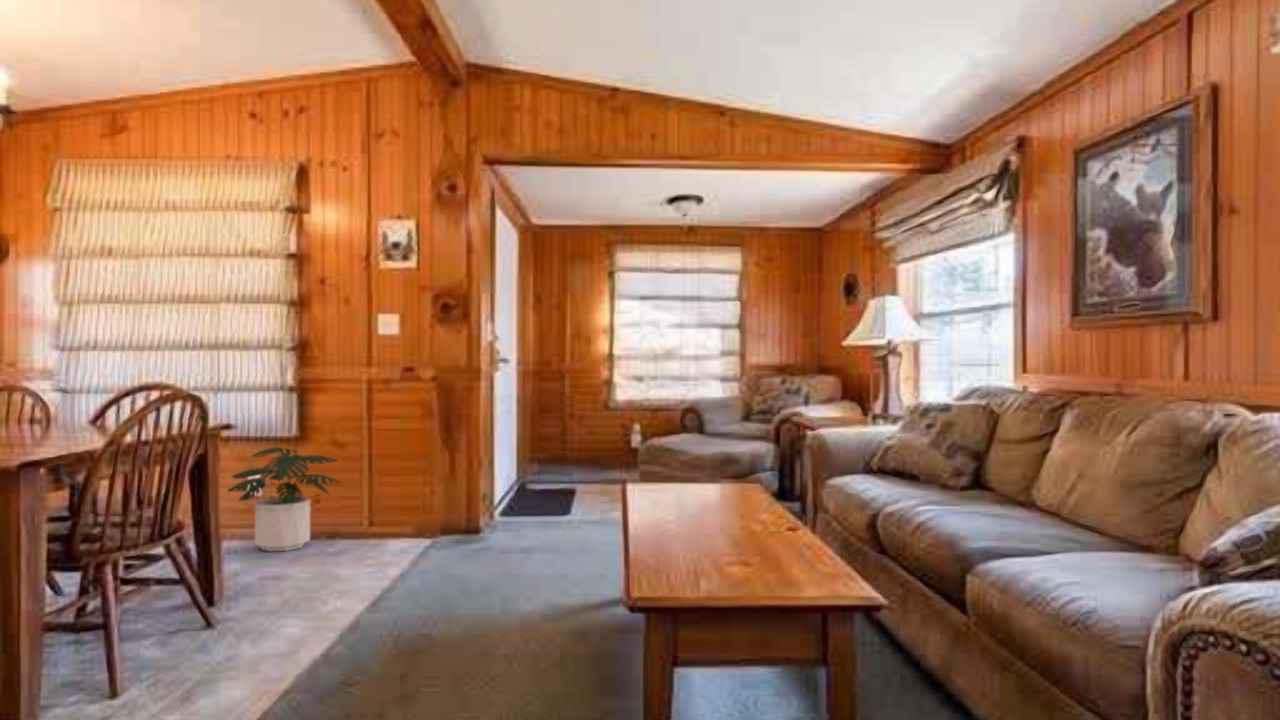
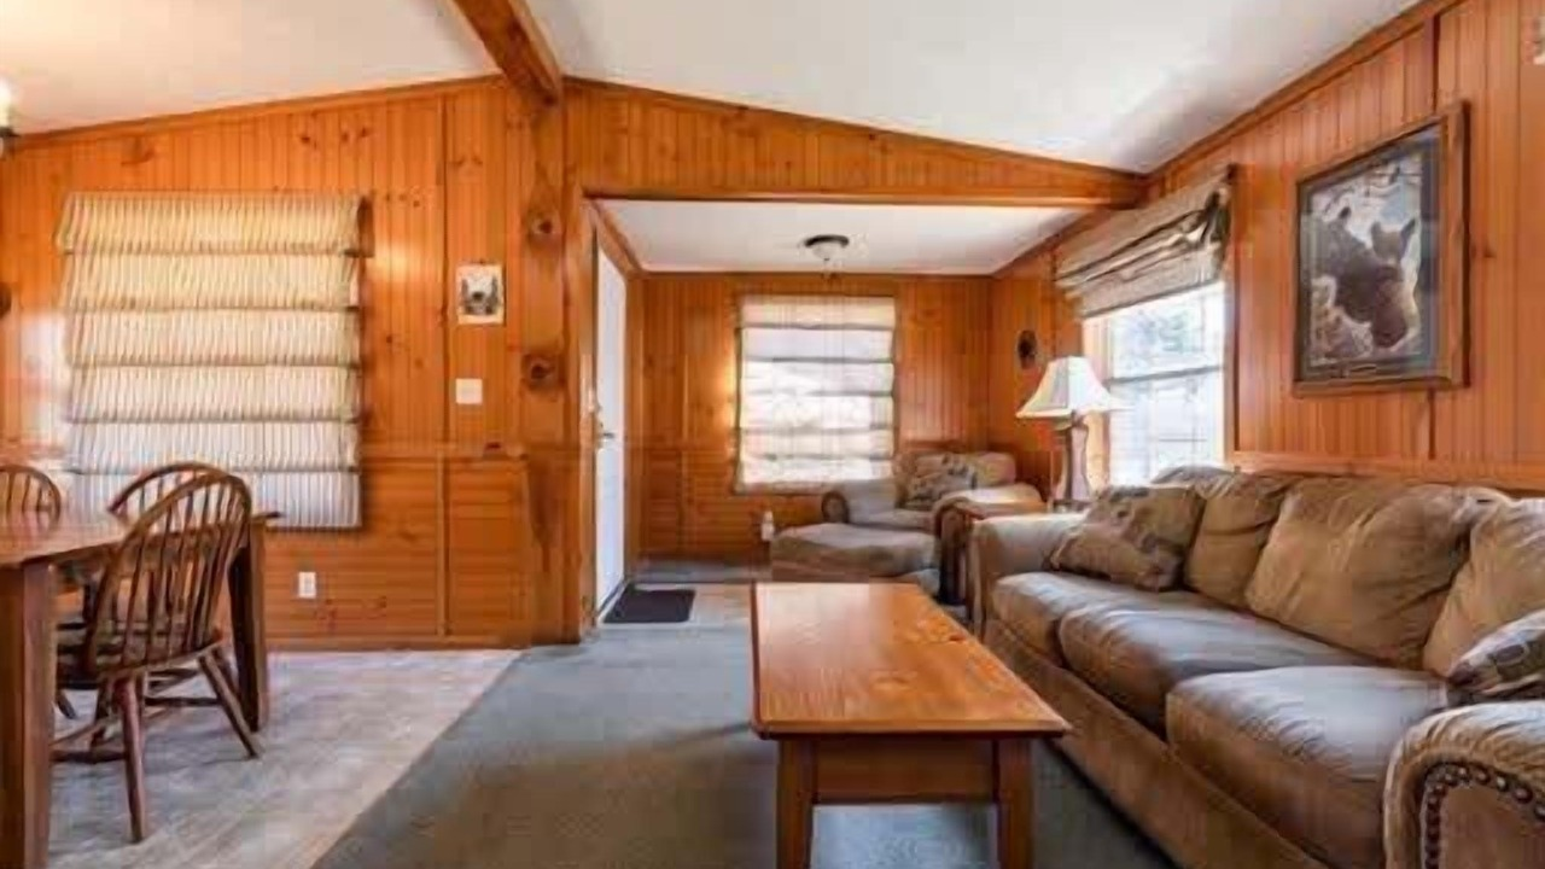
- potted plant [225,446,341,552]
